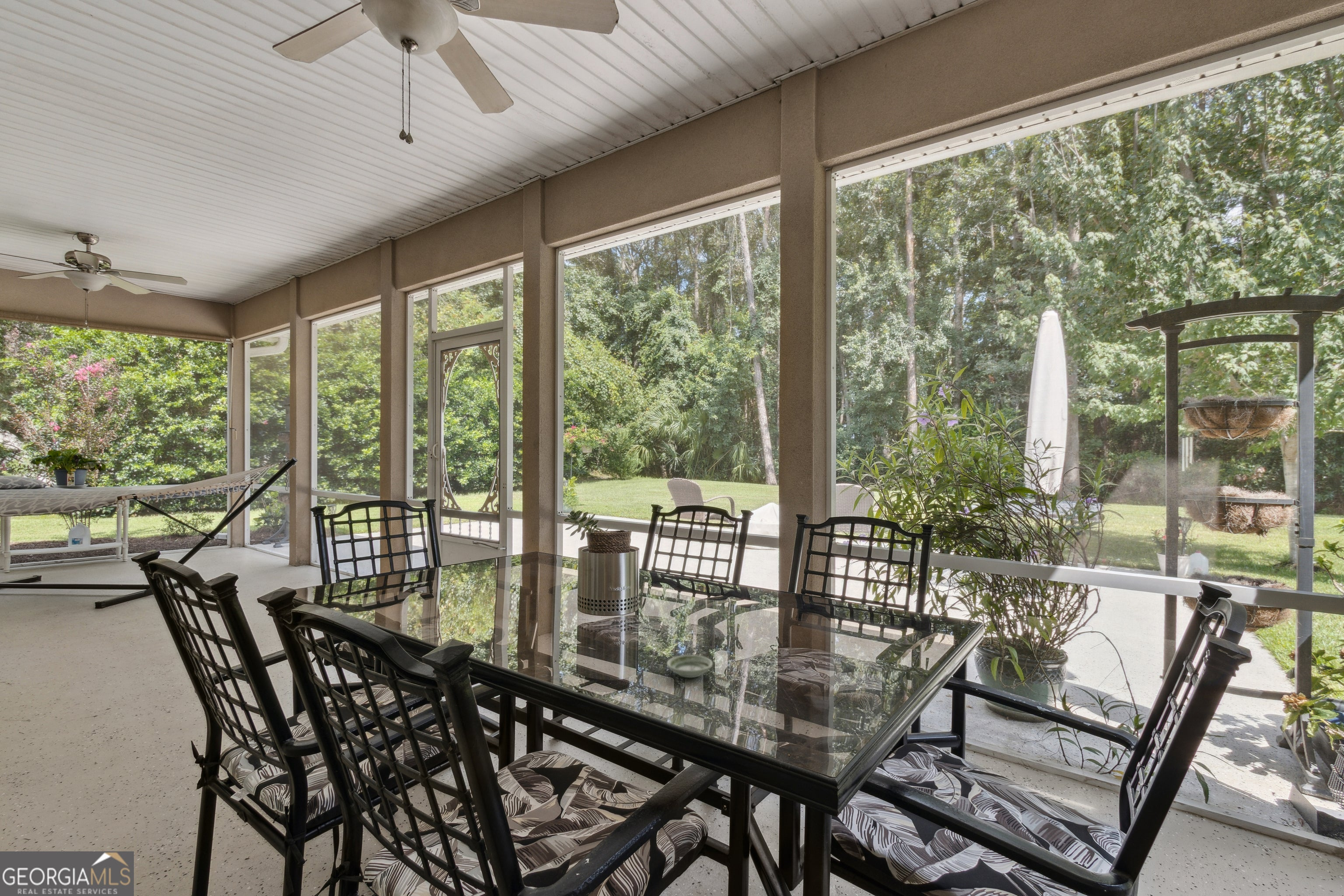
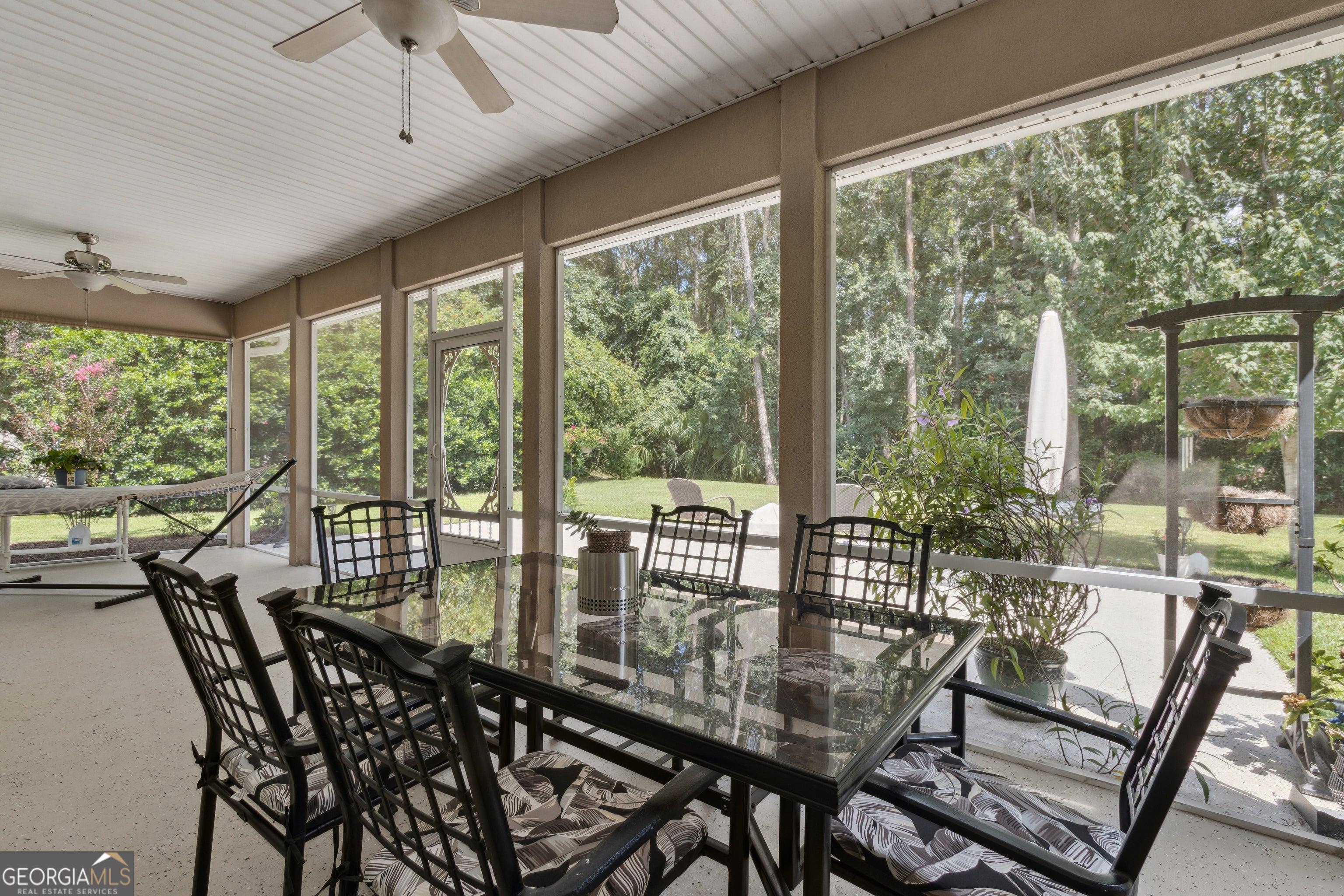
- saucer [666,655,713,678]
